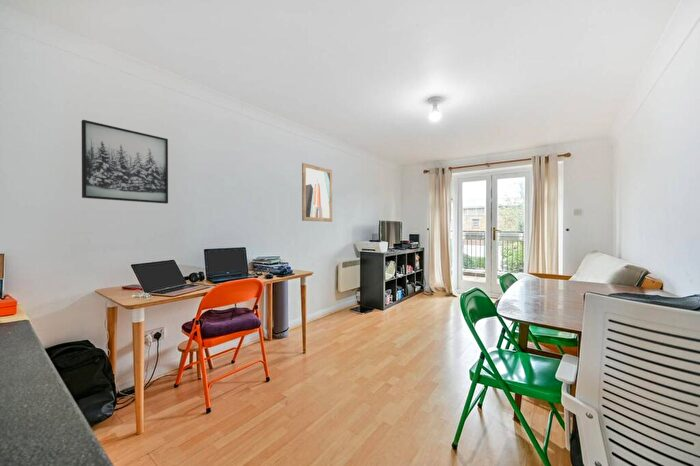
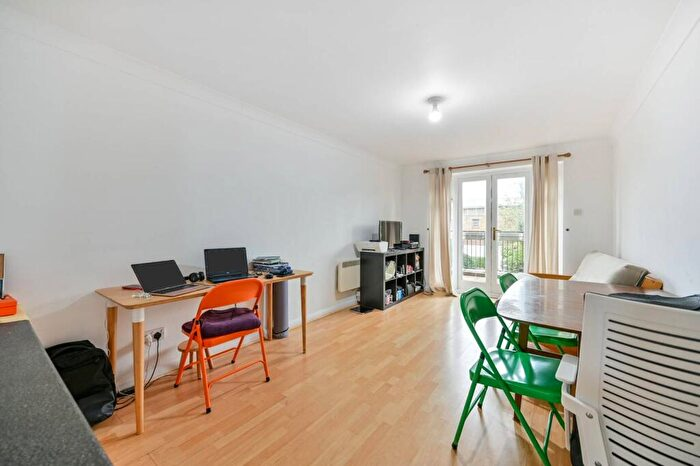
- wall art [301,162,333,223]
- wall art [81,119,169,205]
